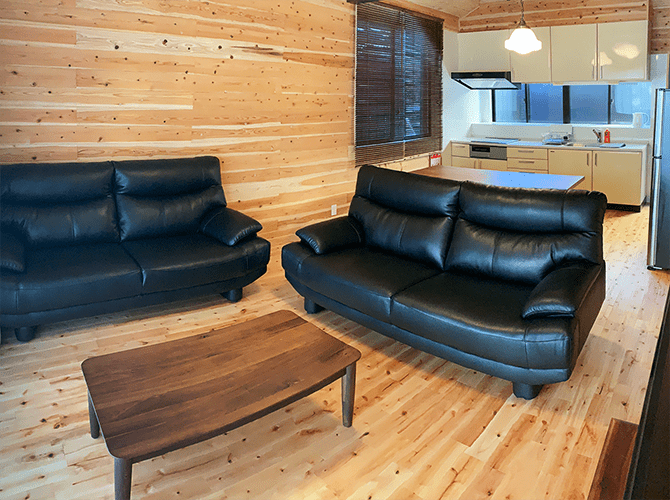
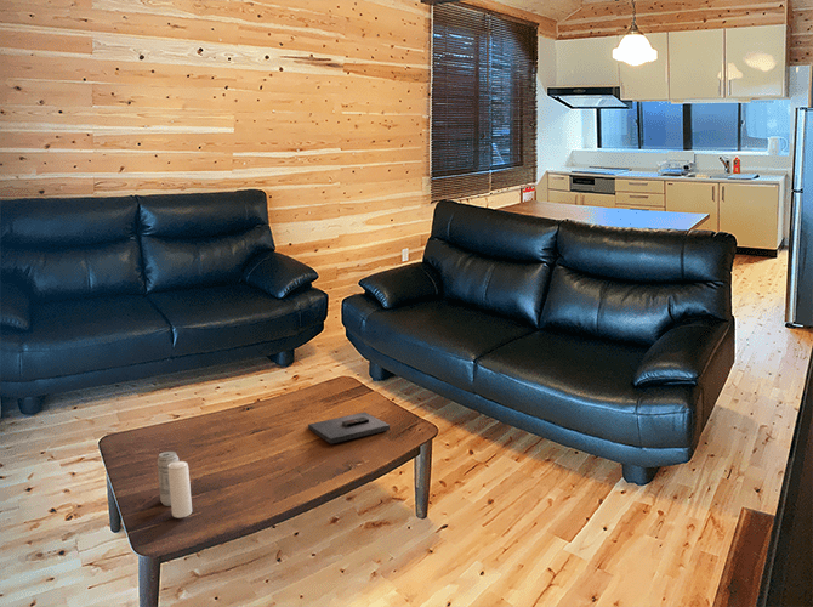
+ beverage can [157,450,193,518]
+ book [307,410,391,446]
